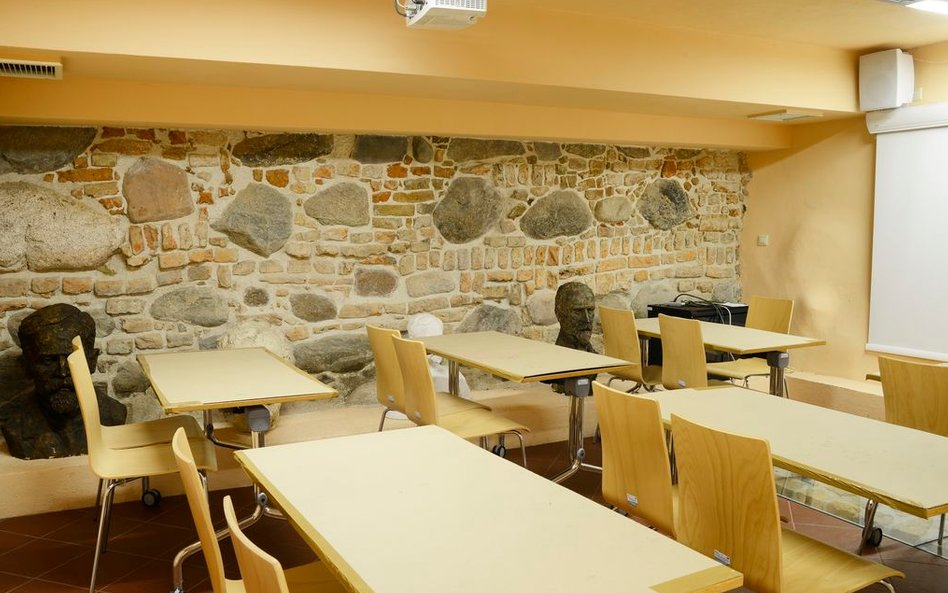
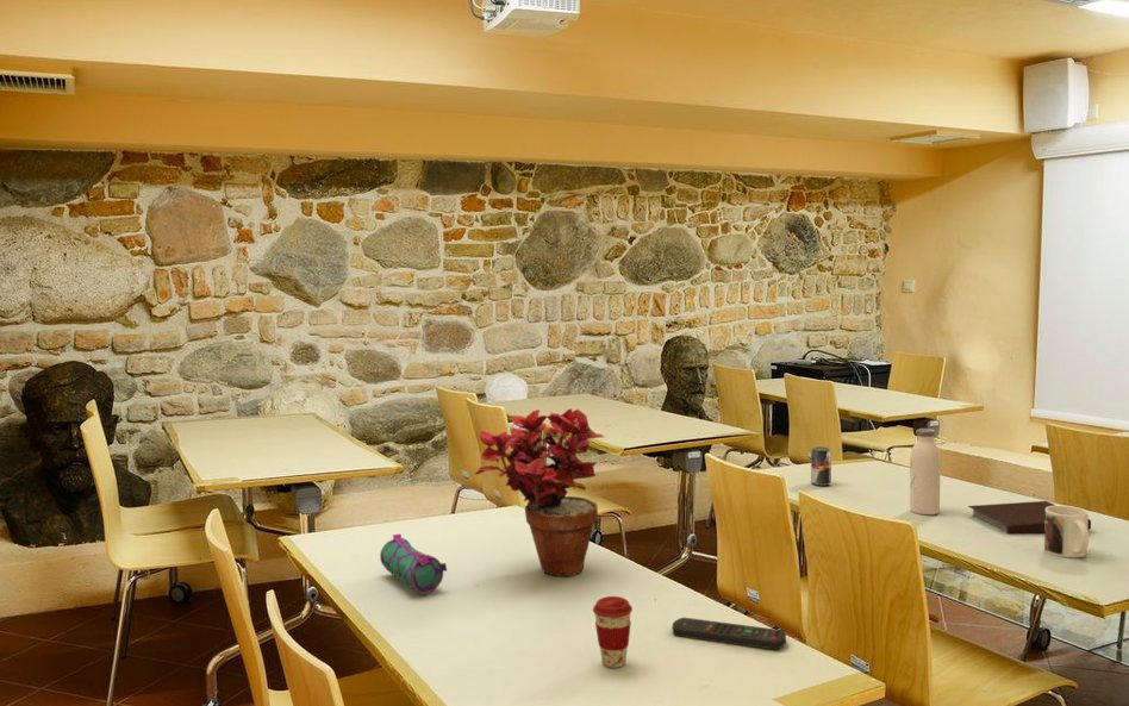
+ notebook [967,500,1092,535]
+ remote control [672,617,787,651]
+ potted plant [474,407,605,577]
+ beverage can [810,445,832,487]
+ water bottle [909,427,942,516]
+ mug [1043,505,1090,558]
+ coffee cup [592,595,634,669]
+ pencil case [379,532,448,596]
